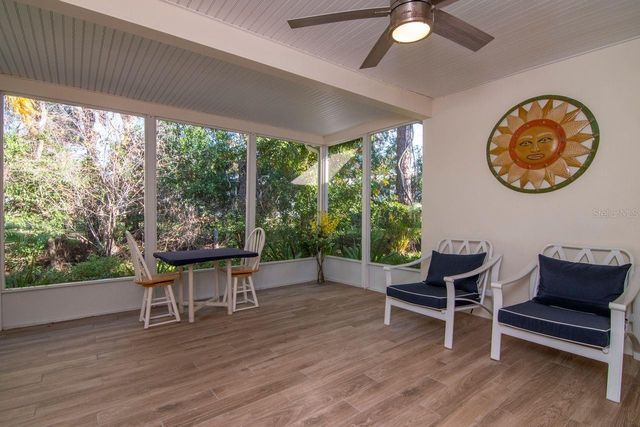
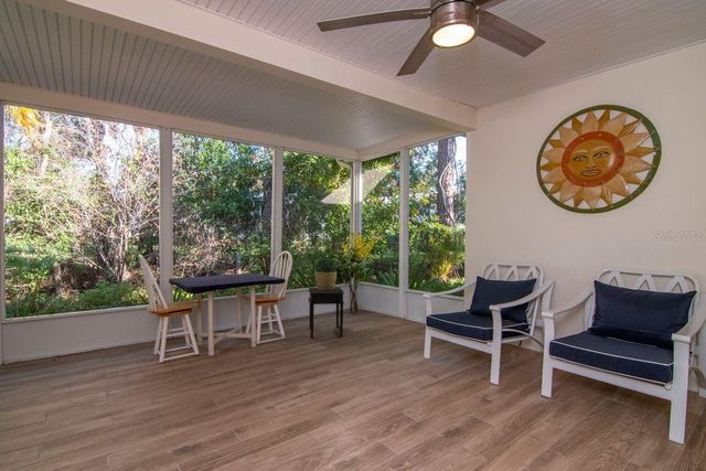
+ potted plant [313,256,338,290]
+ side table [308,286,345,339]
